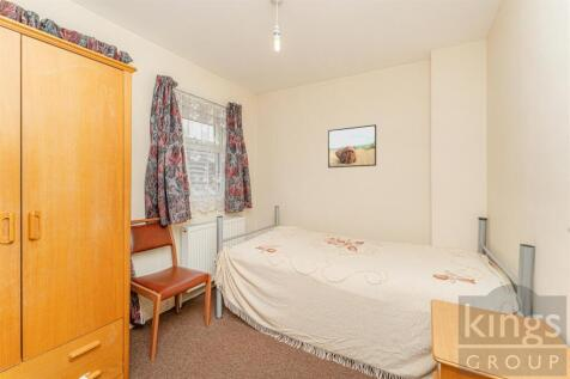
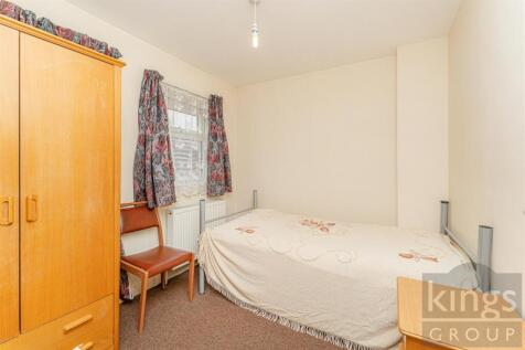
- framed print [327,123,377,169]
